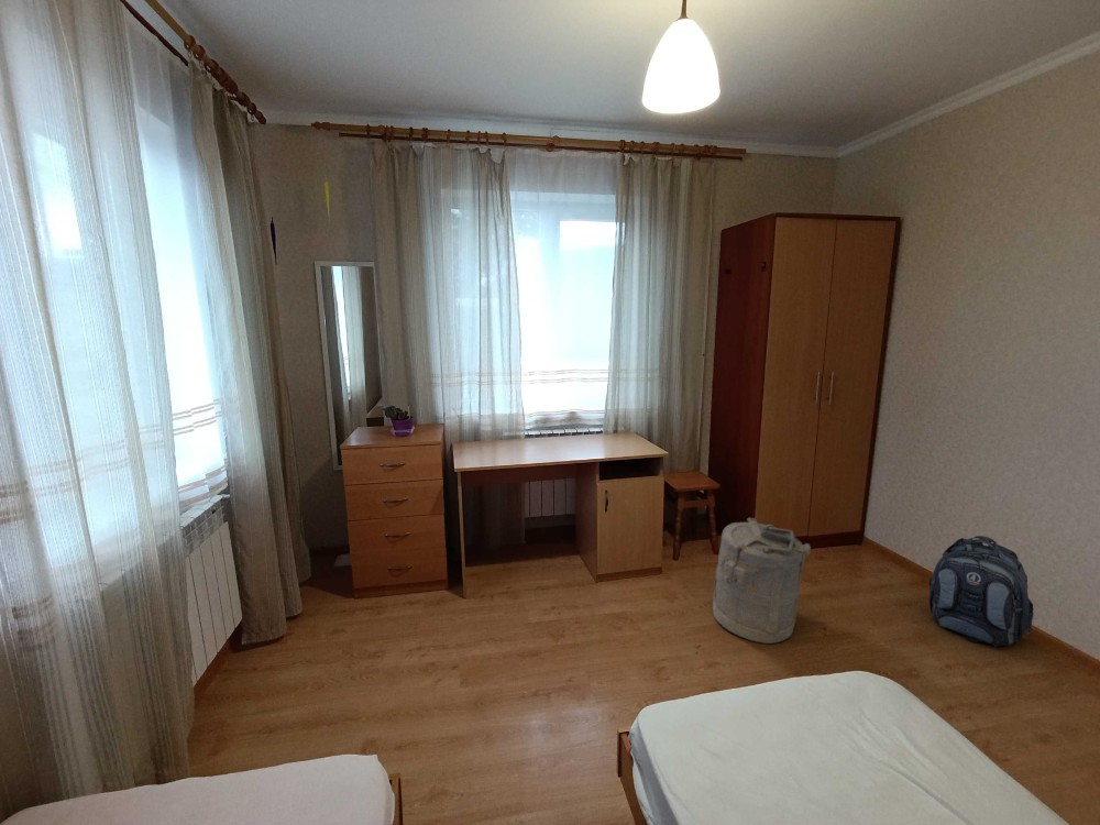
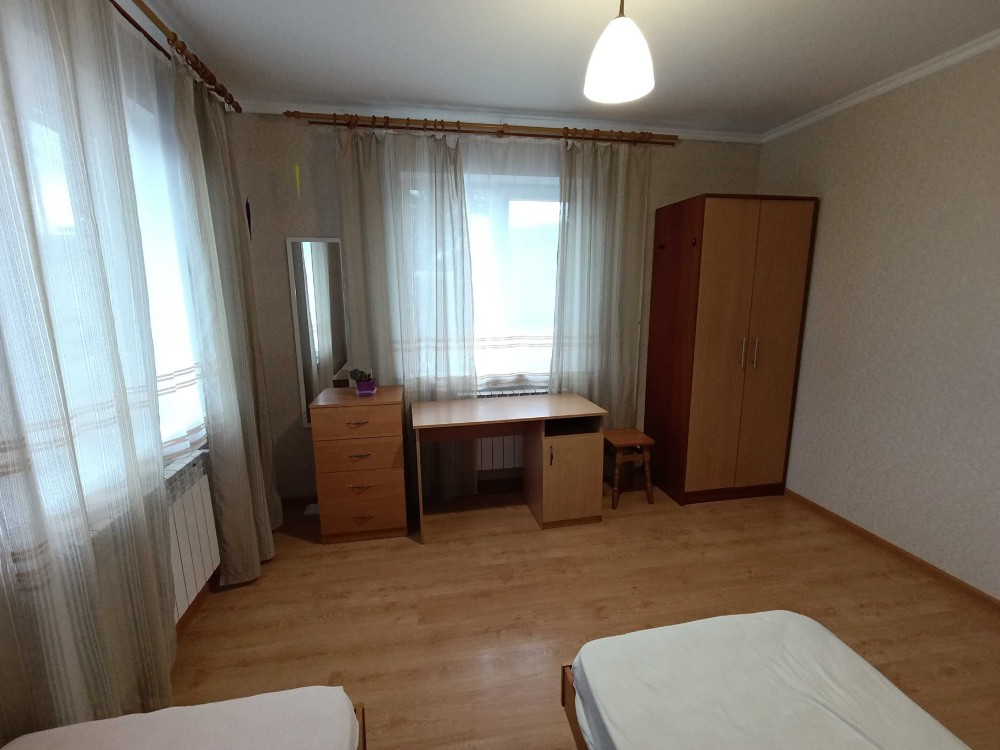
- backpack [928,535,1035,649]
- laundry hamper [712,517,812,645]
